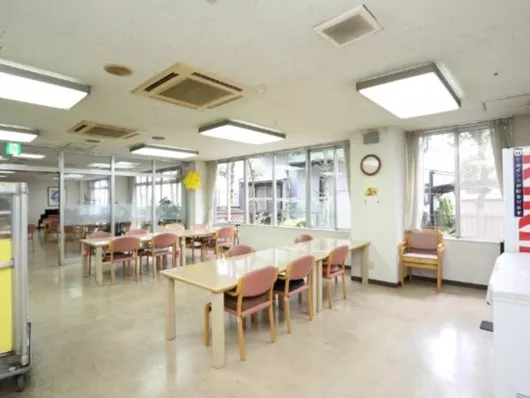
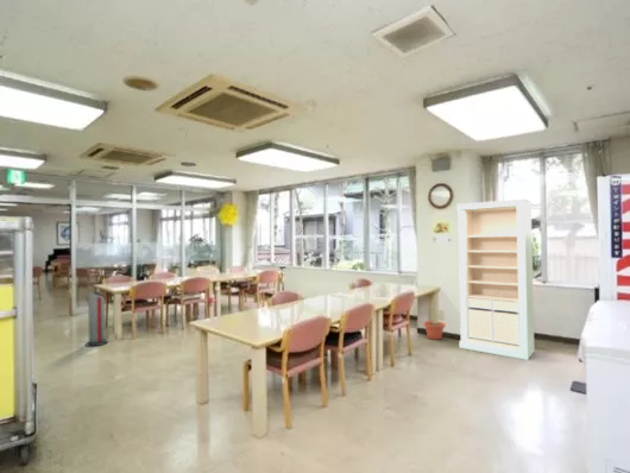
+ plant pot [422,320,447,341]
+ storage cabinet [455,197,536,361]
+ air purifier [84,289,109,348]
